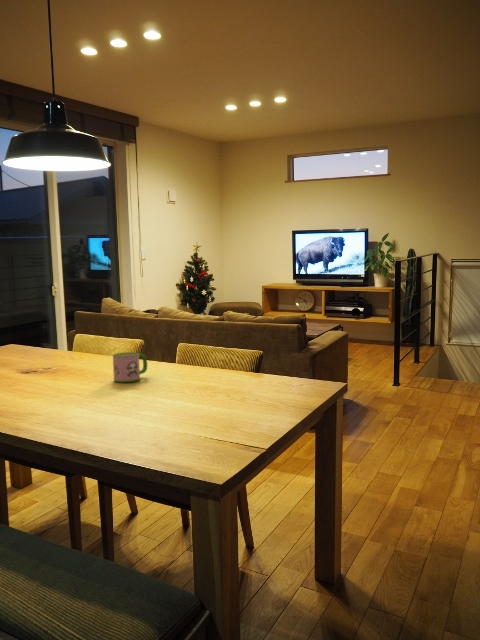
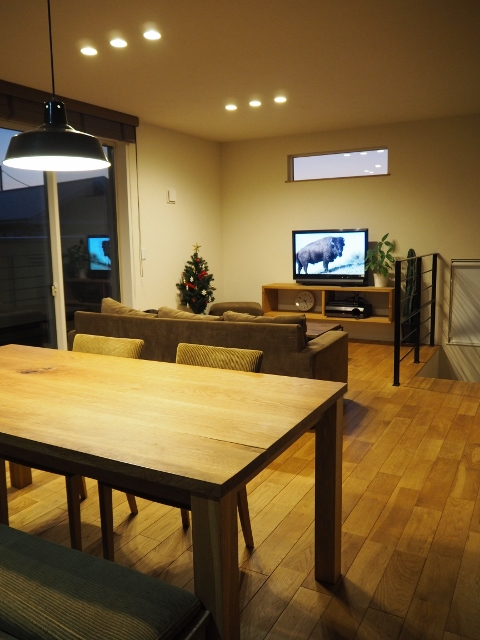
- mug [112,351,148,384]
